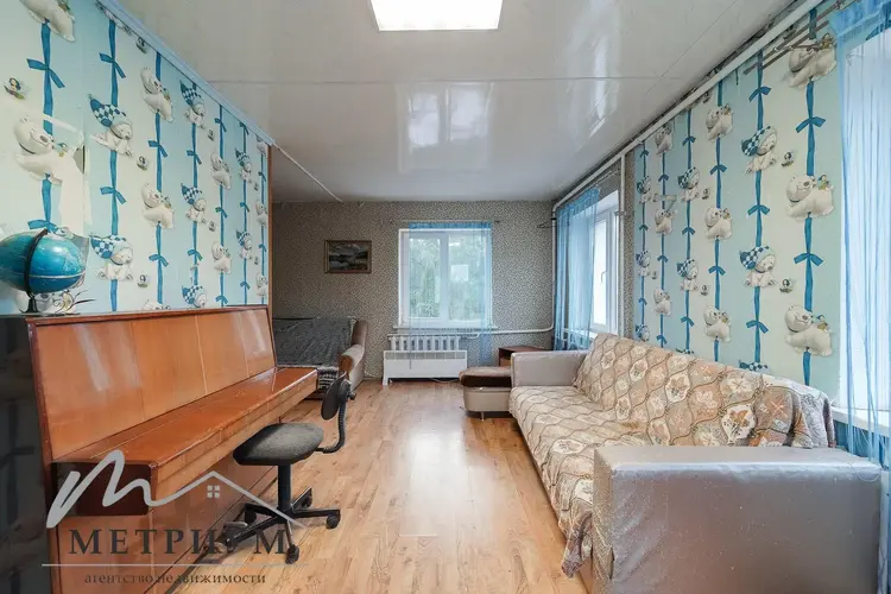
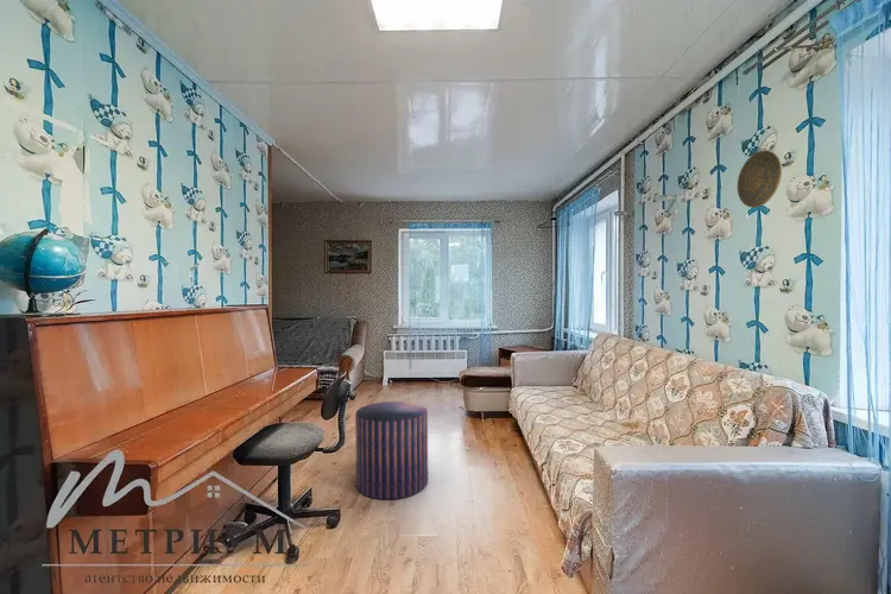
+ decorative plate [737,150,783,209]
+ pouf [354,400,429,500]
